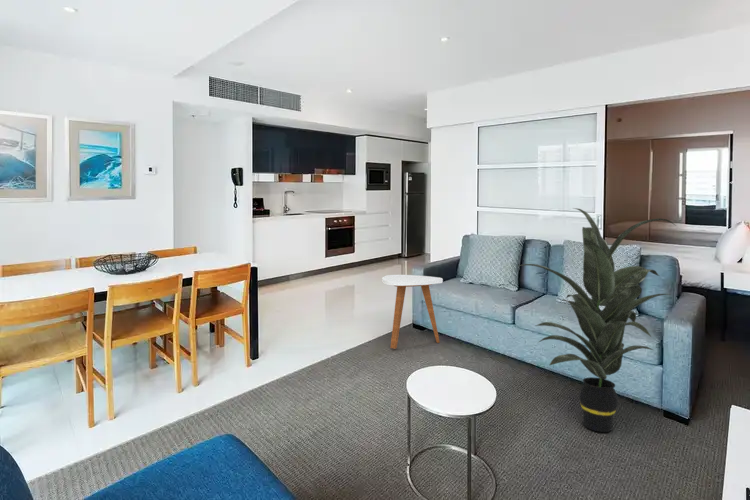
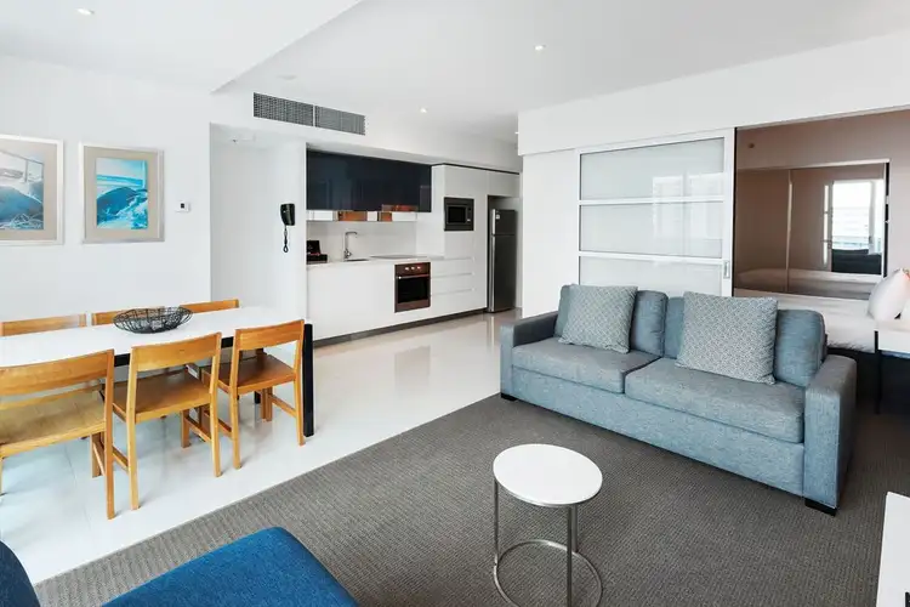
- side table [381,274,444,350]
- indoor plant [518,207,676,433]
